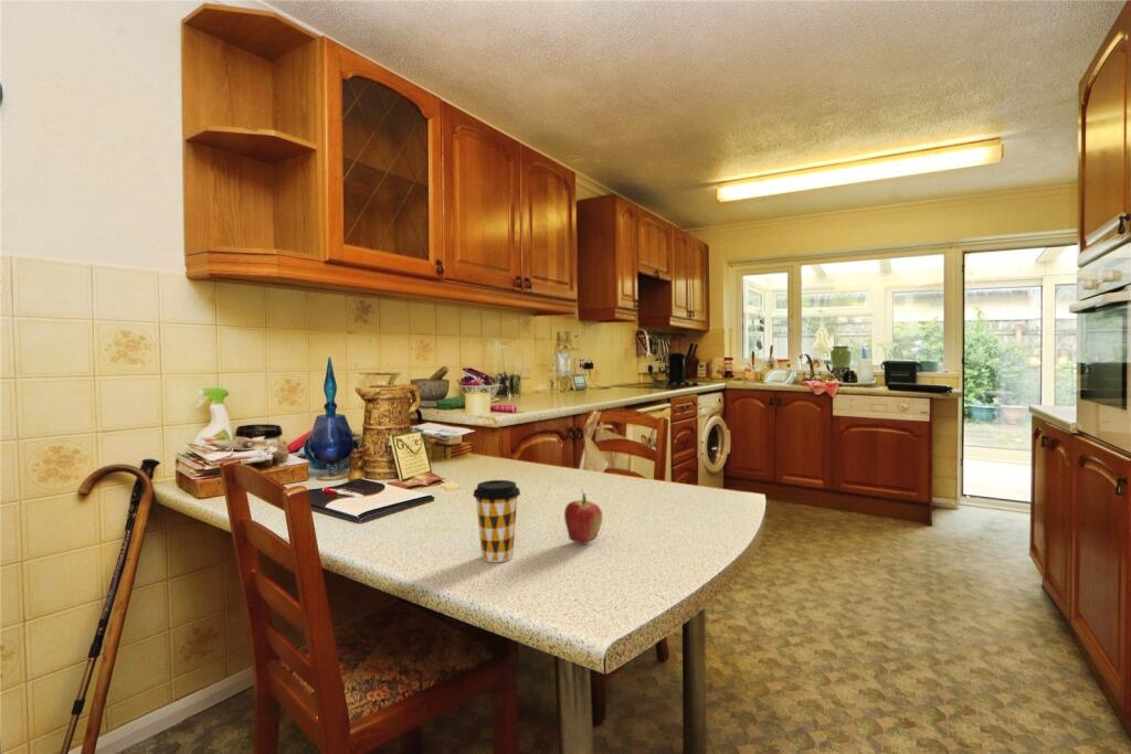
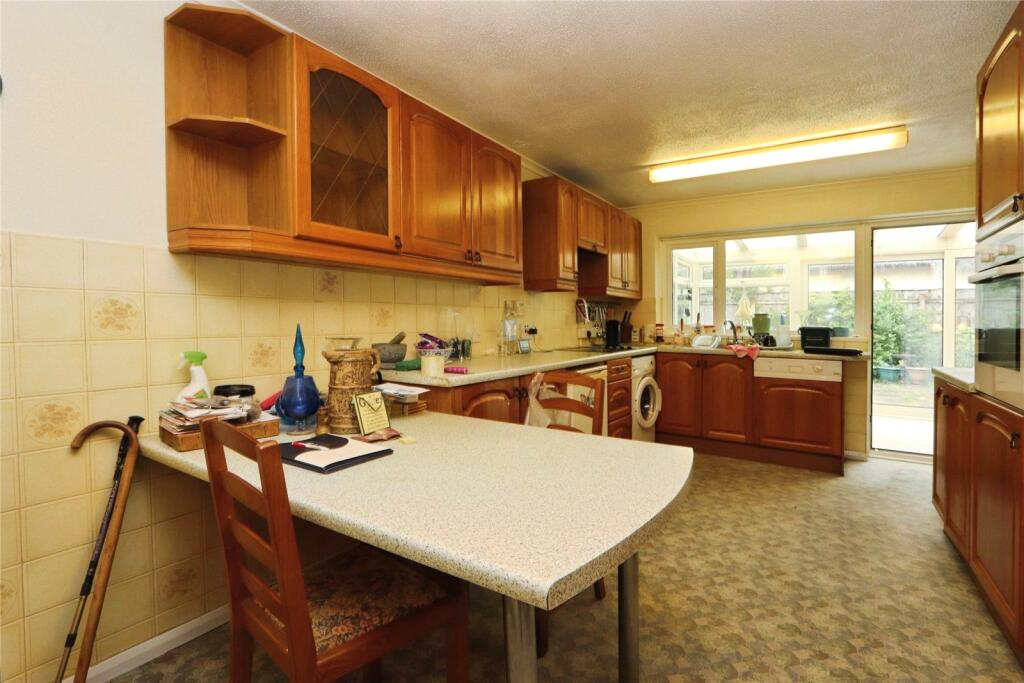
- fruit [563,488,604,545]
- coffee cup [472,479,521,563]
